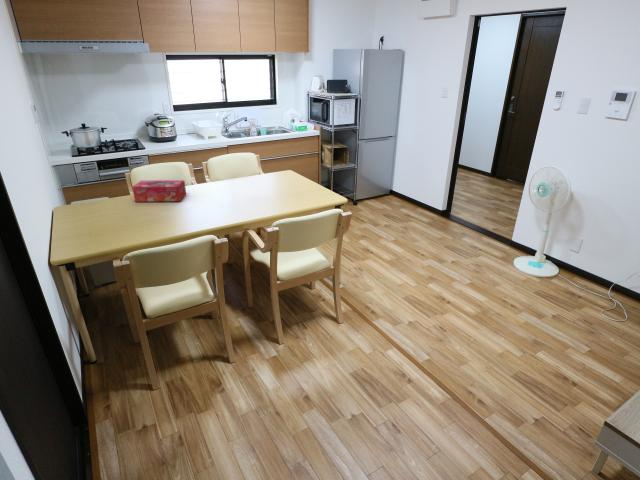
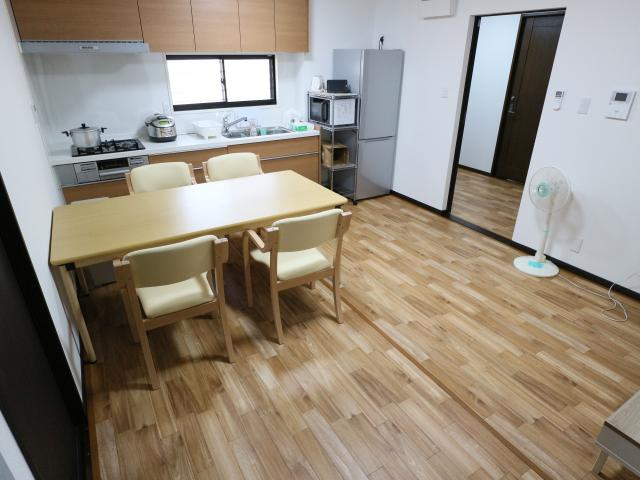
- tissue box [131,179,187,203]
